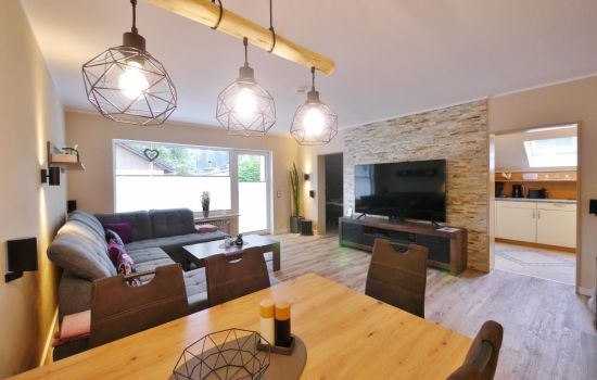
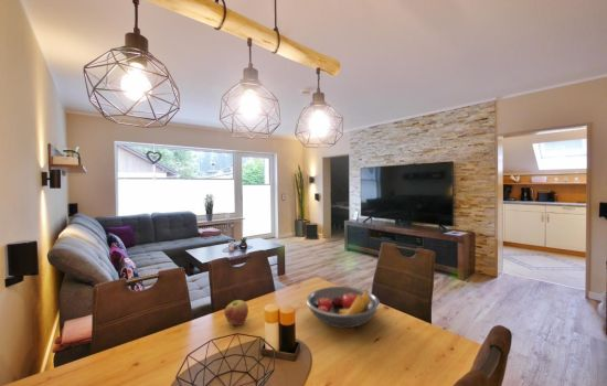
+ fruit bowl [306,286,381,329]
+ apple [224,299,249,326]
